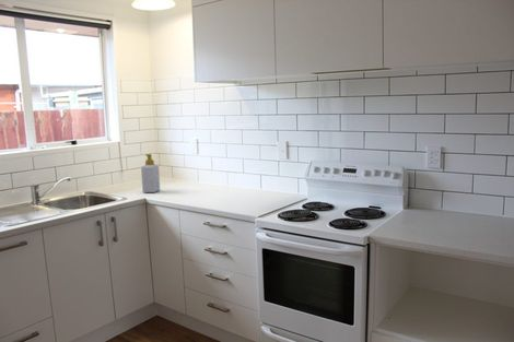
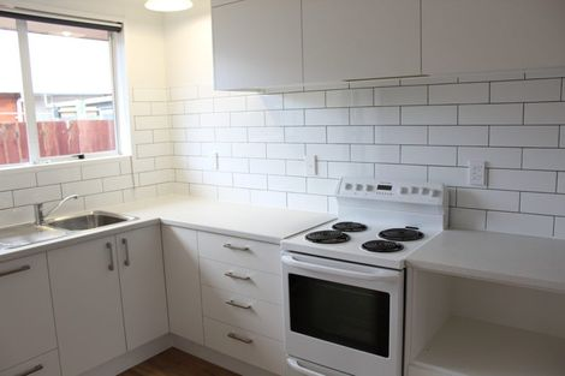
- soap bottle [140,153,161,193]
